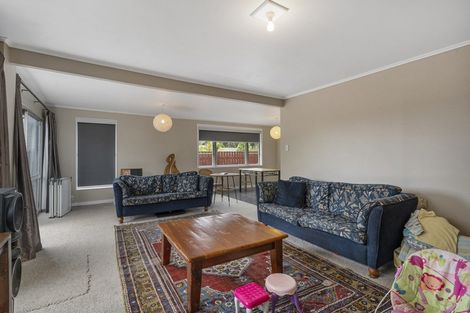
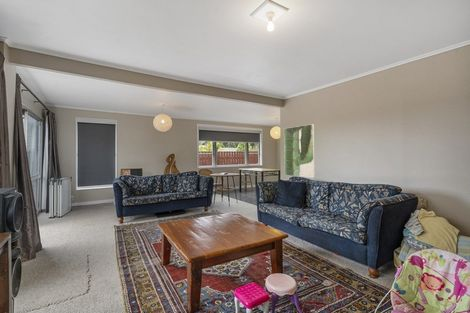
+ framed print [283,123,316,179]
